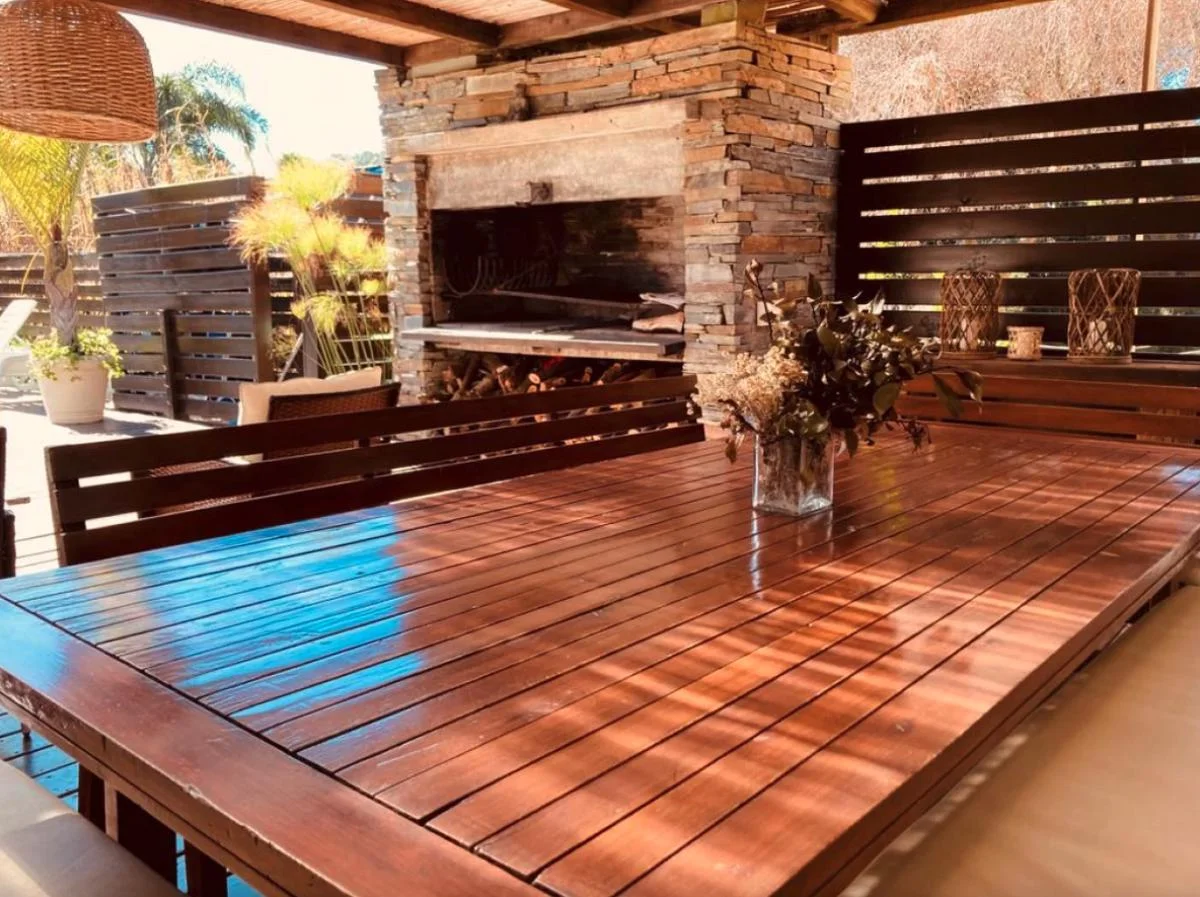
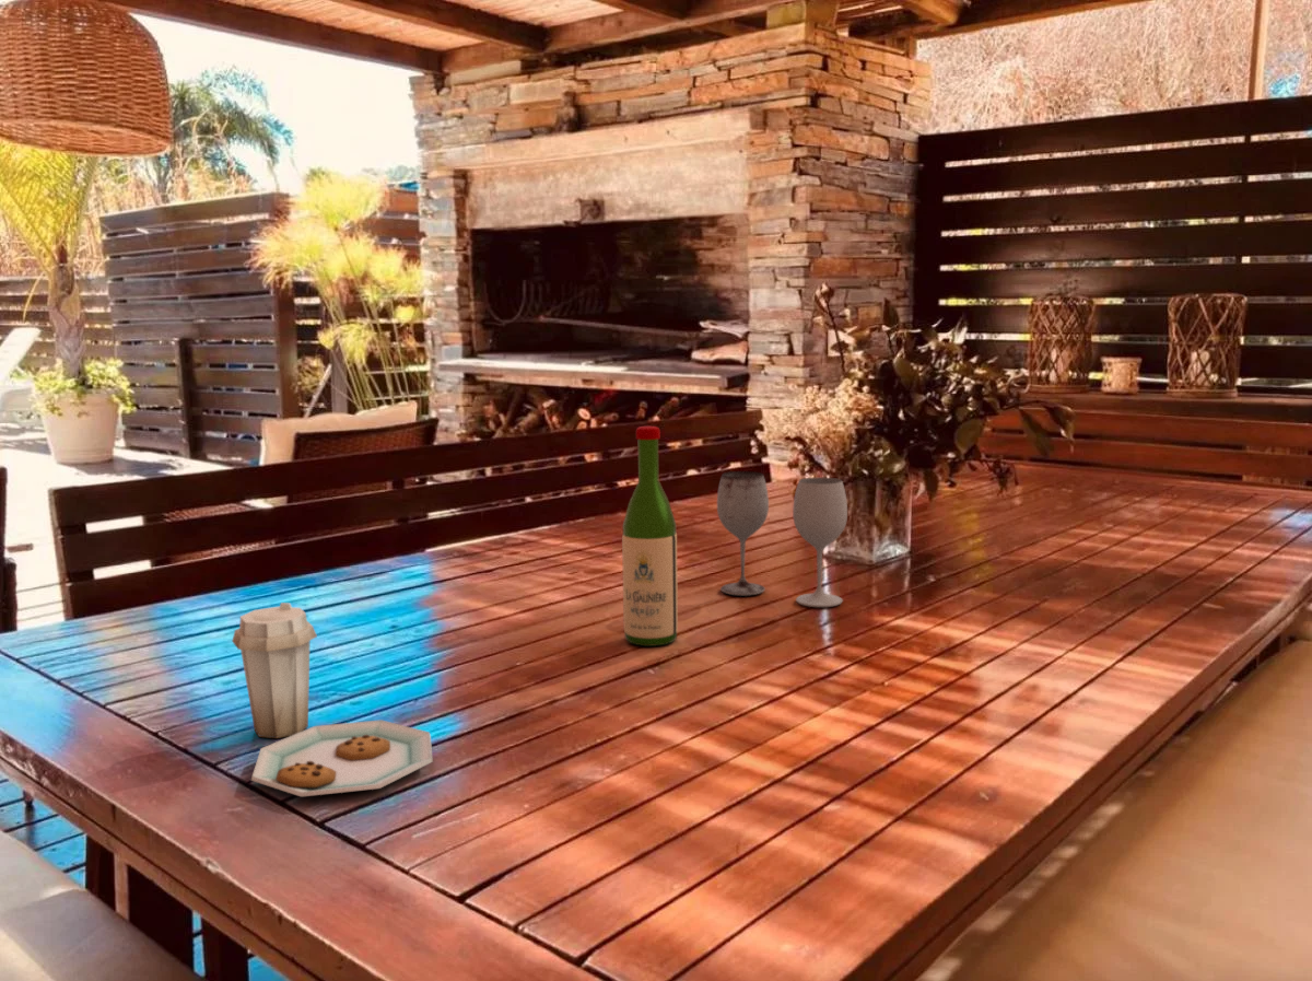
+ plate [231,602,434,797]
+ wineglass [716,470,848,608]
+ wine bottle [621,425,679,647]
